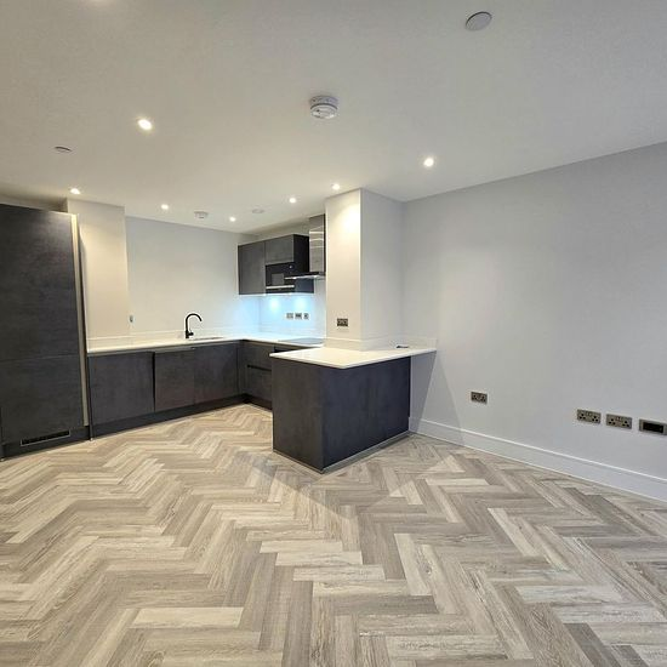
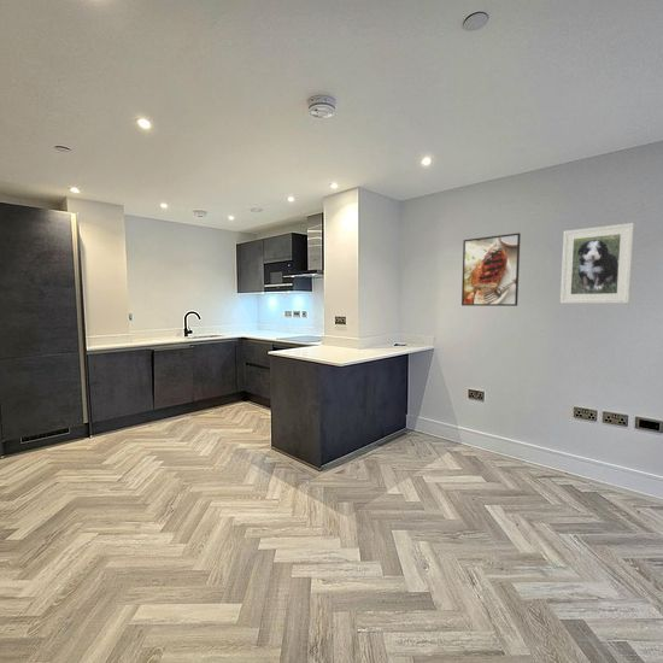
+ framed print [559,222,635,304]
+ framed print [460,231,522,307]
